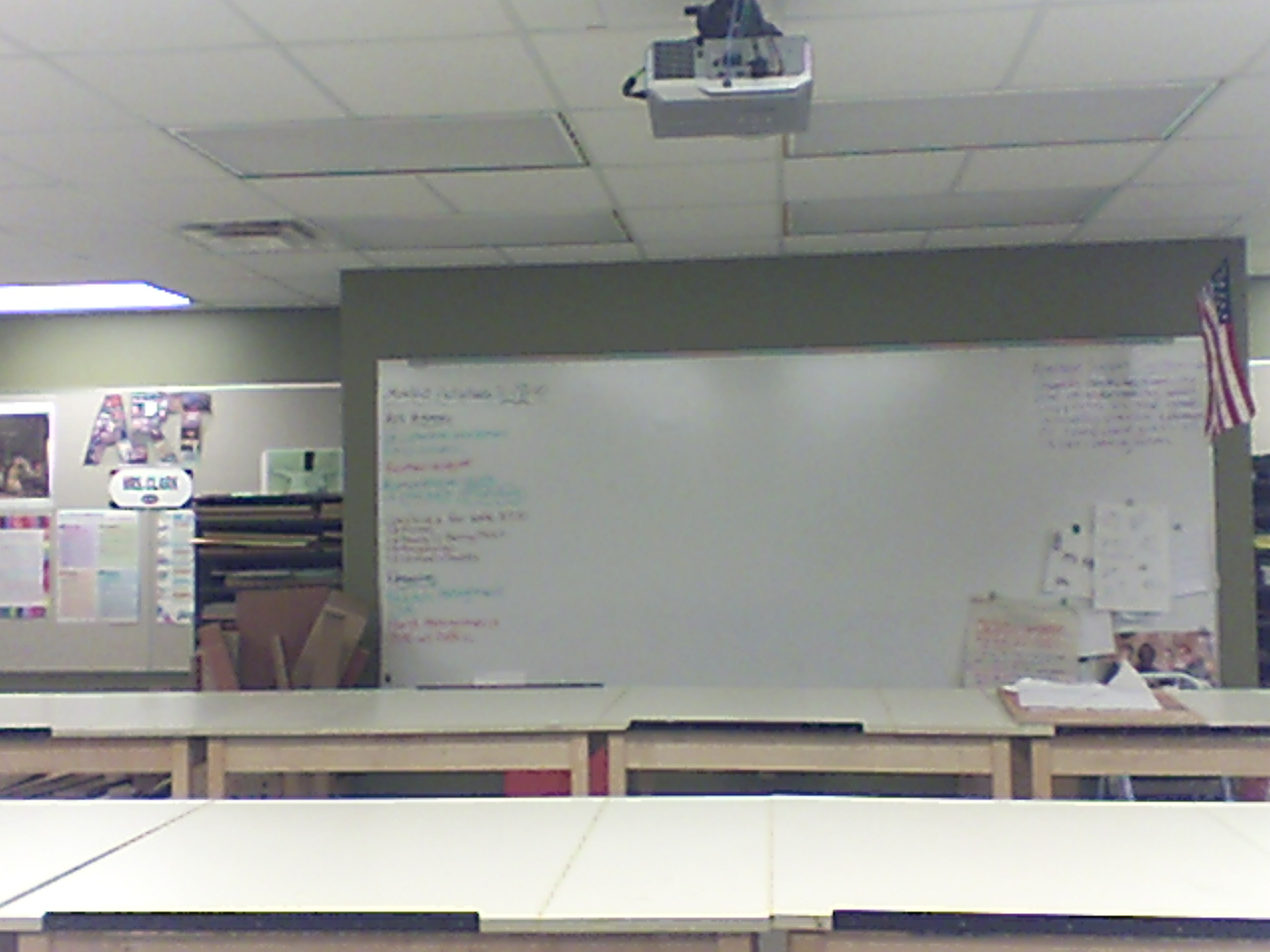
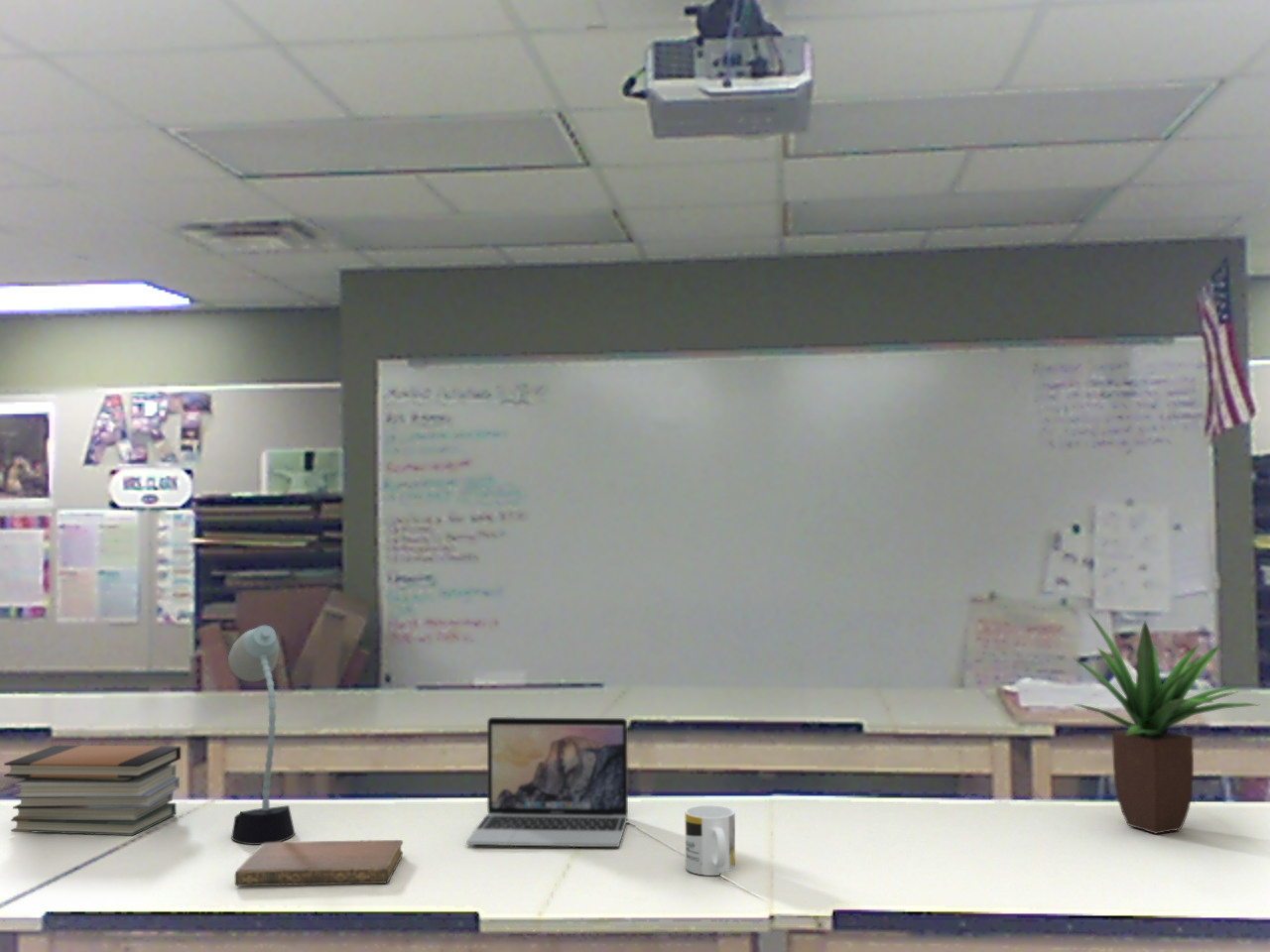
+ book stack [3,745,182,837]
+ notebook [234,839,404,887]
+ mug [685,804,736,877]
+ potted plant [1072,613,1260,835]
+ laptop [465,716,629,848]
+ desk lamp [227,624,296,846]
